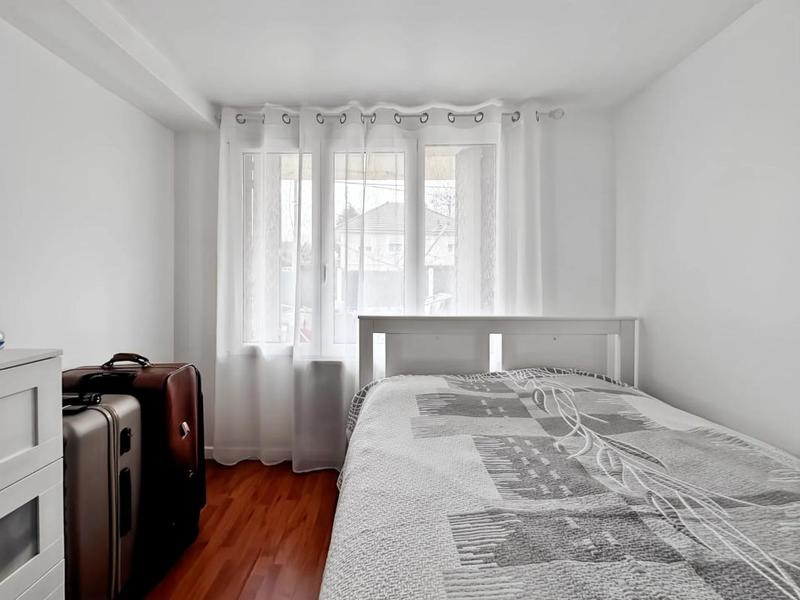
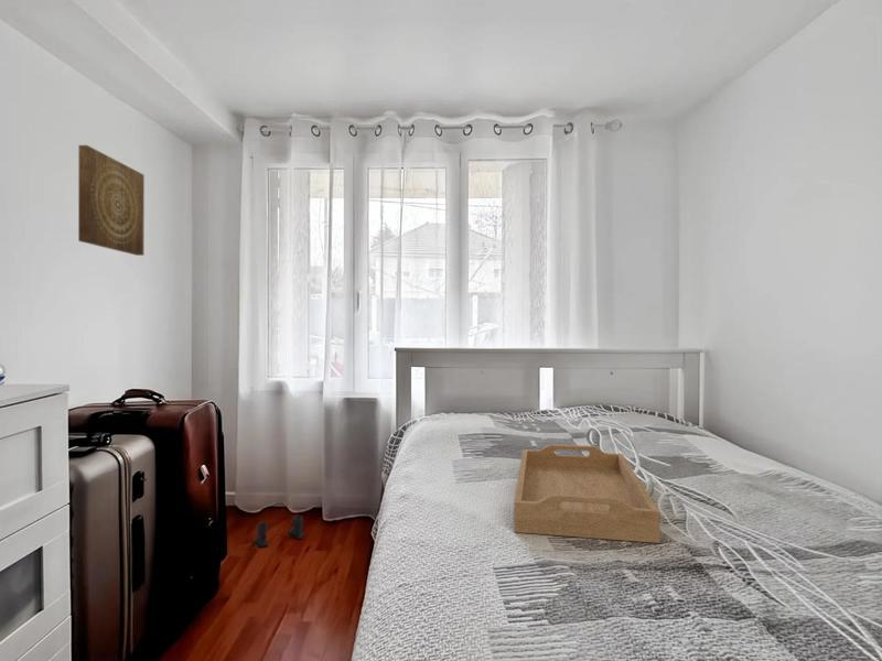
+ serving tray [513,443,660,544]
+ wall art [77,144,146,257]
+ boots [251,514,305,548]
